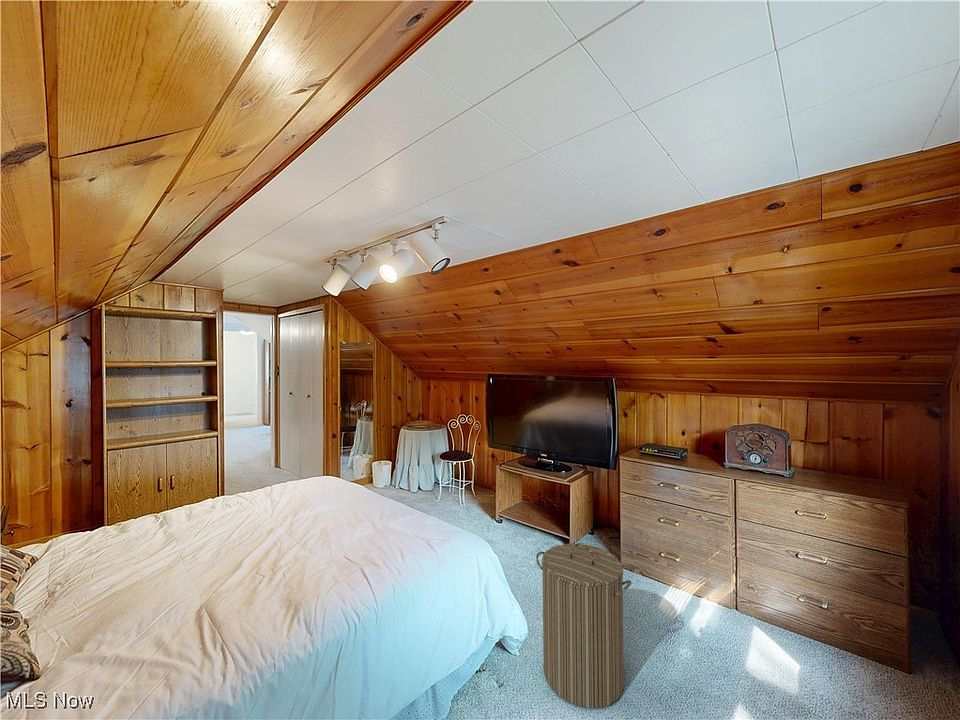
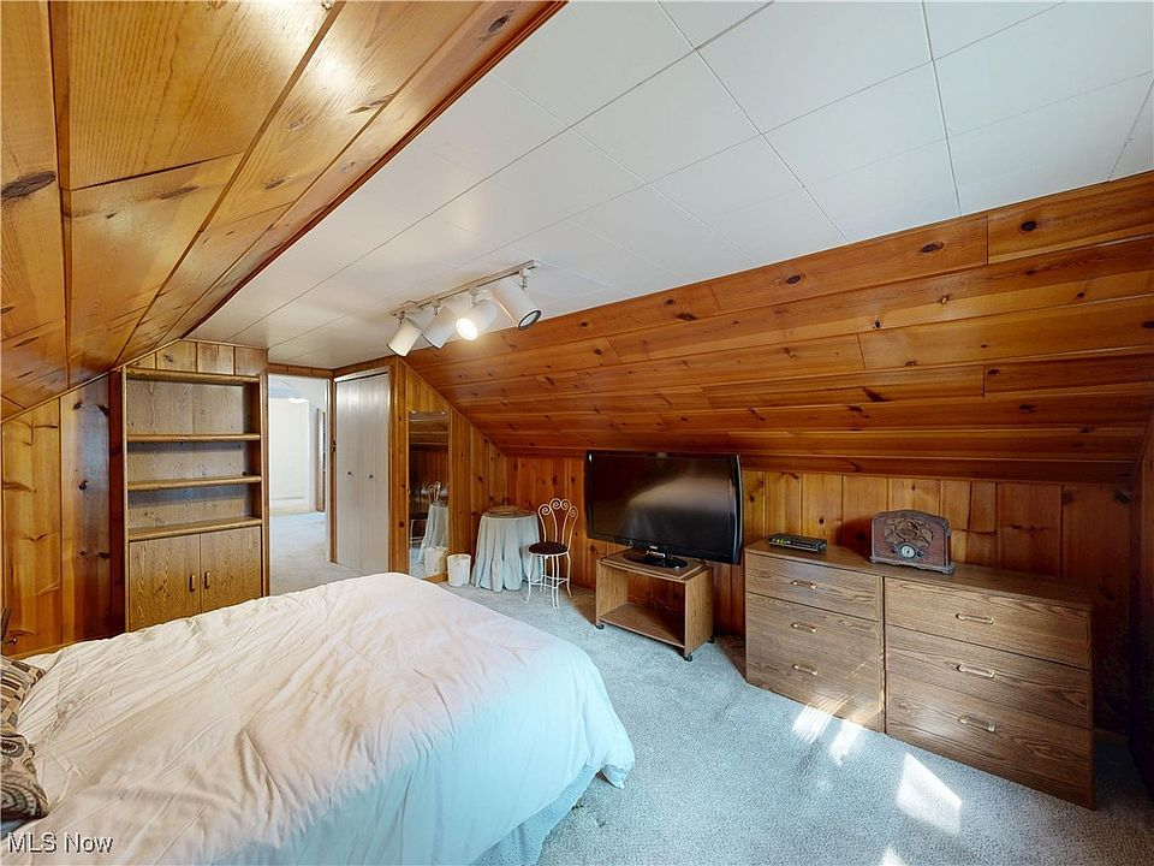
- laundry hamper [535,542,632,709]
